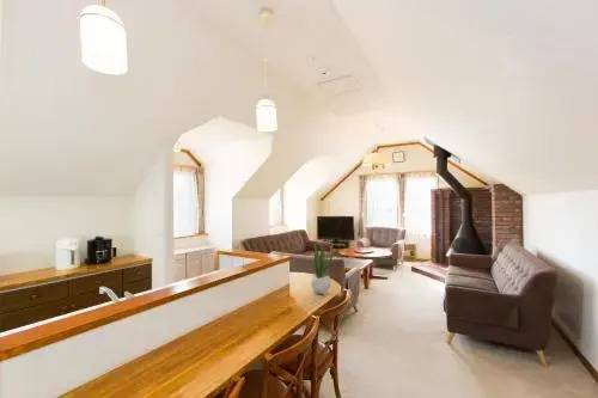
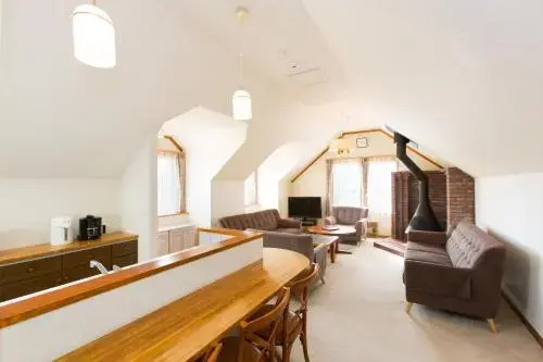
- potted plant [309,241,334,295]
